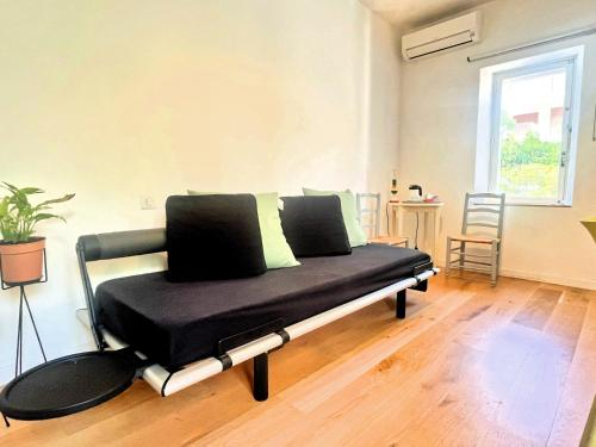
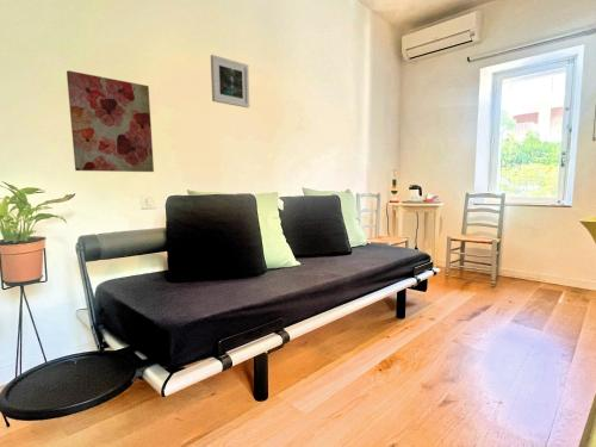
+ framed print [210,54,250,108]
+ wall art [66,69,155,173]
